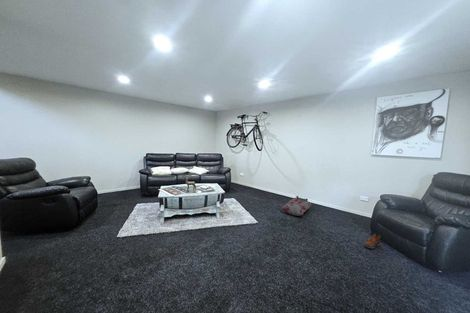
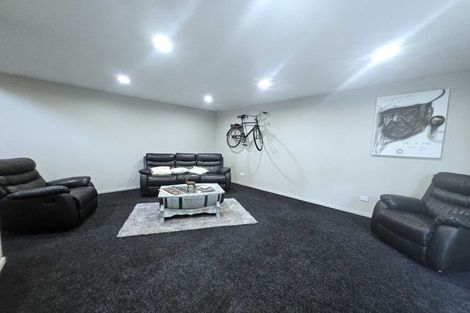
- sneaker [363,231,381,249]
- bag [281,195,312,217]
